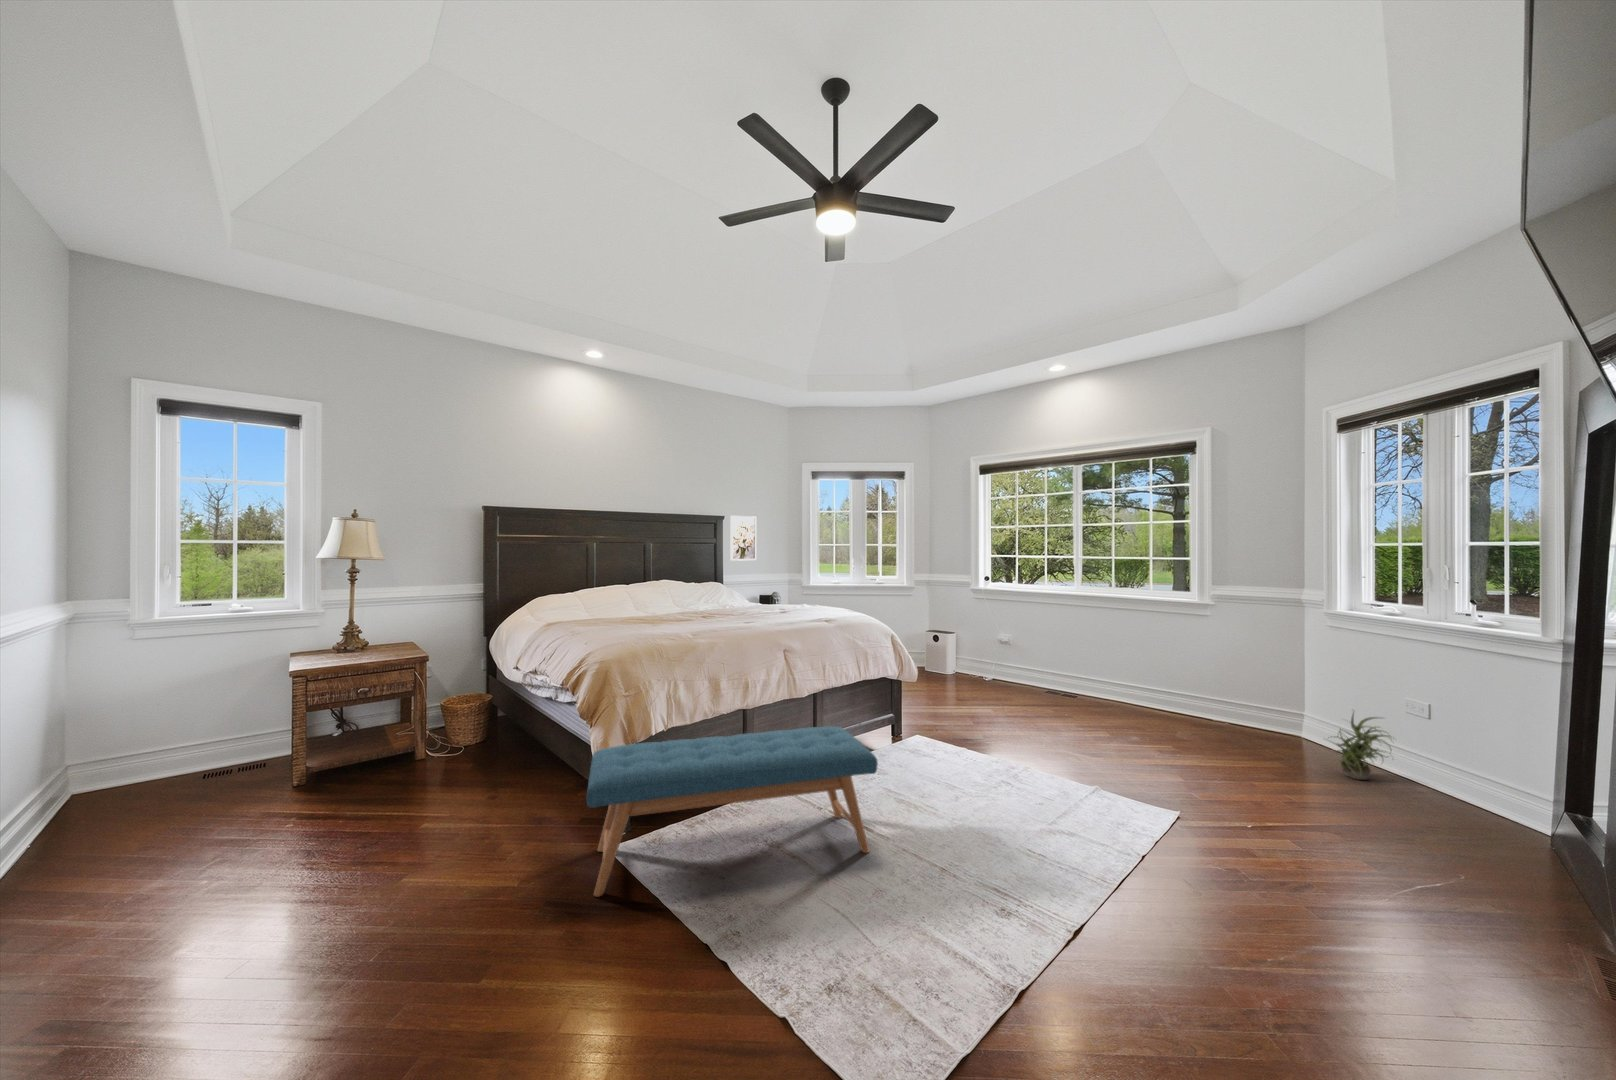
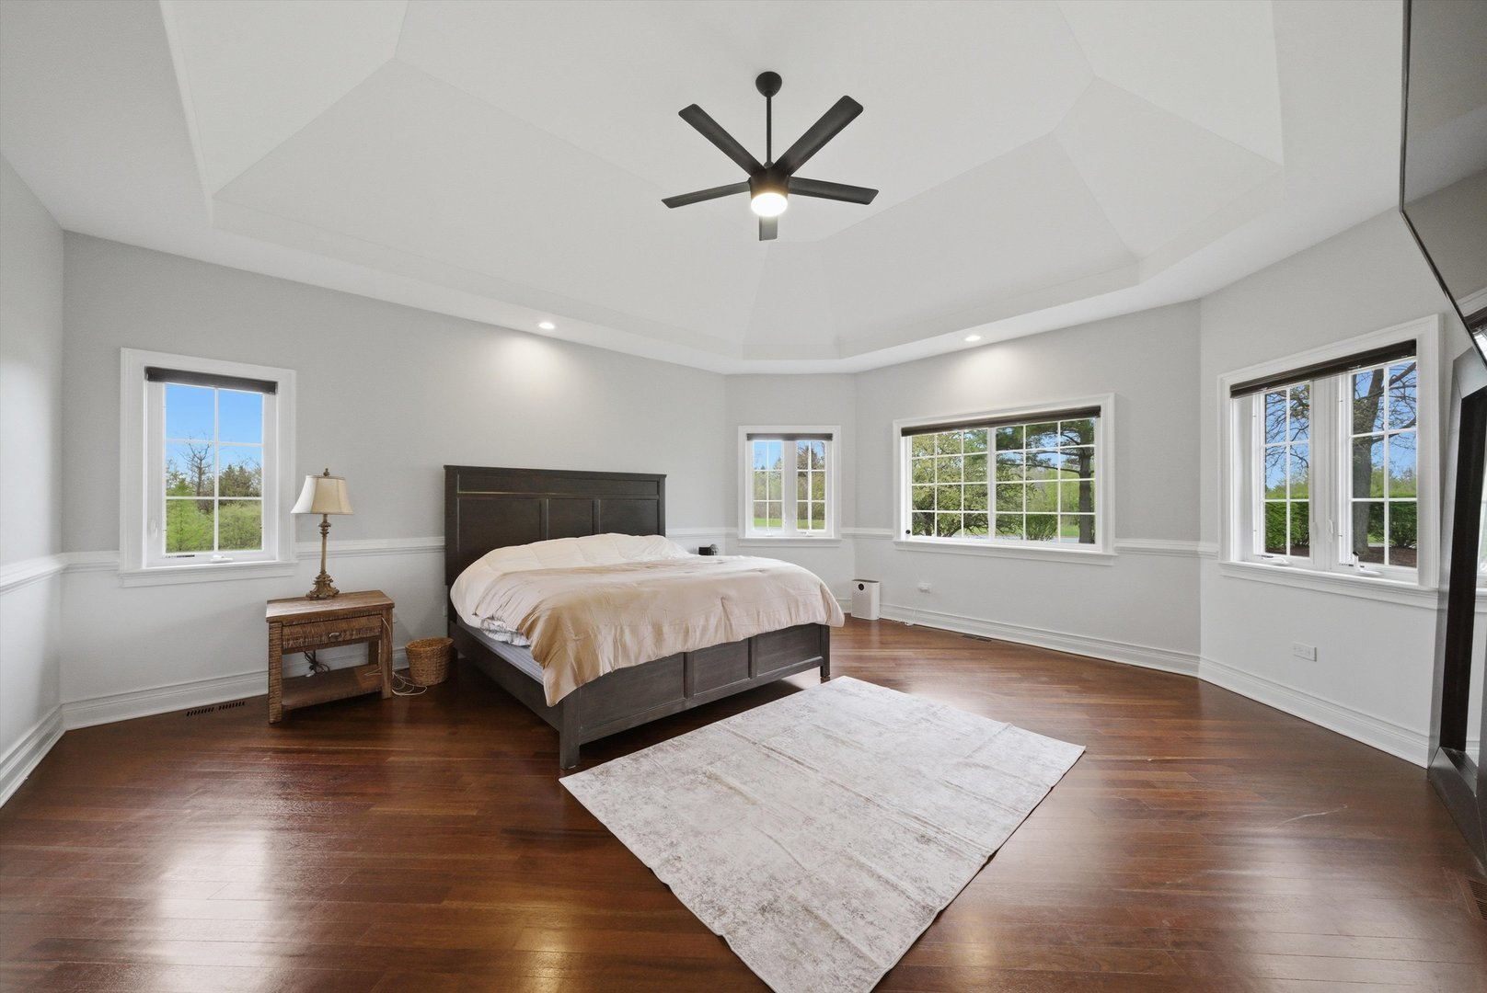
- wall art [729,515,757,562]
- bench [586,726,878,898]
- potted plant [1322,708,1397,781]
